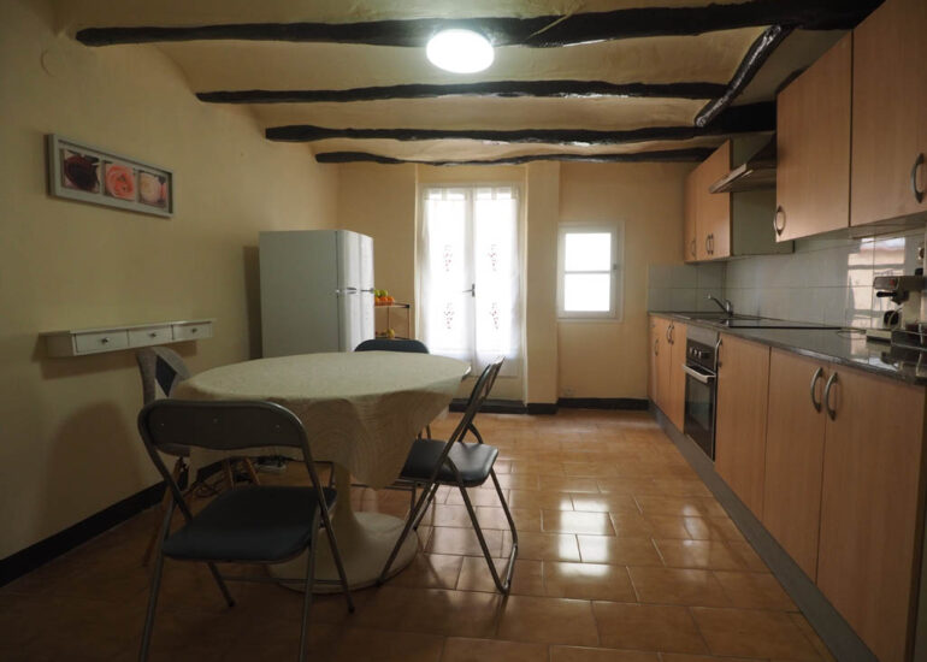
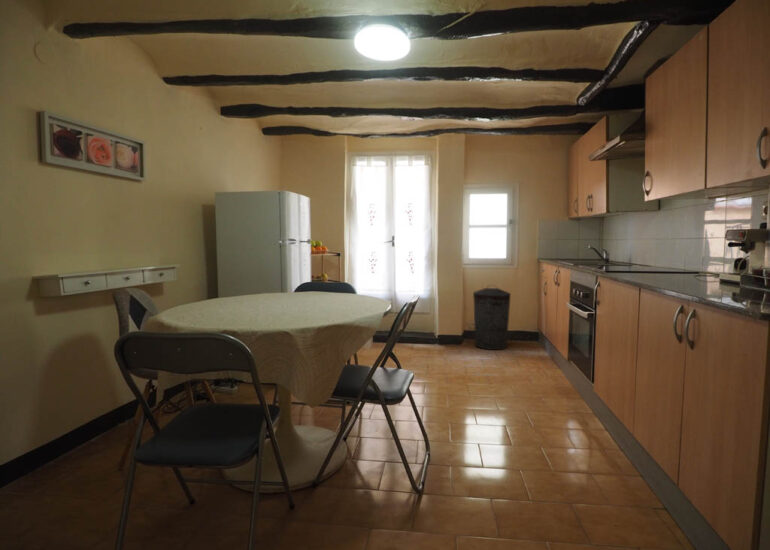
+ trash can [472,284,512,351]
